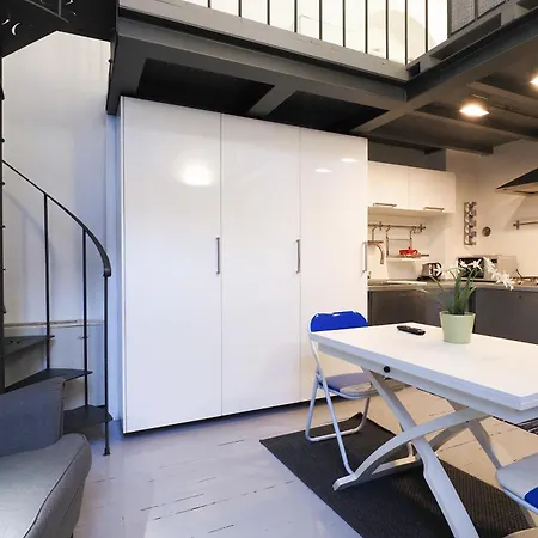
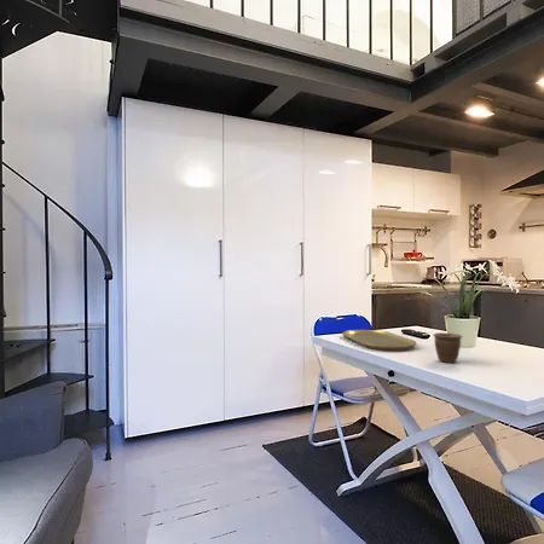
+ placemat [341,329,417,352]
+ mug [433,331,463,364]
